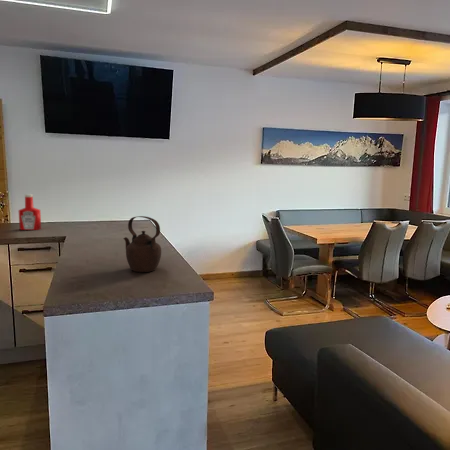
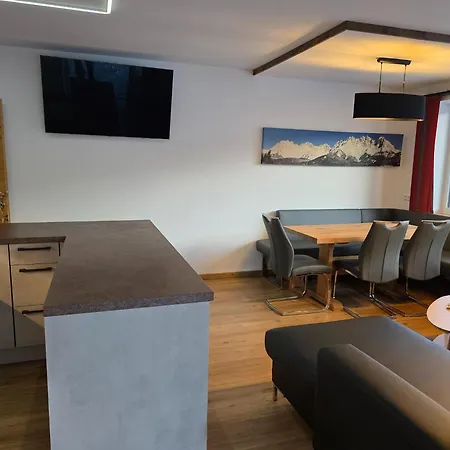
- soap bottle [17,193,42,231]
- teapot [122,215,162,273]
